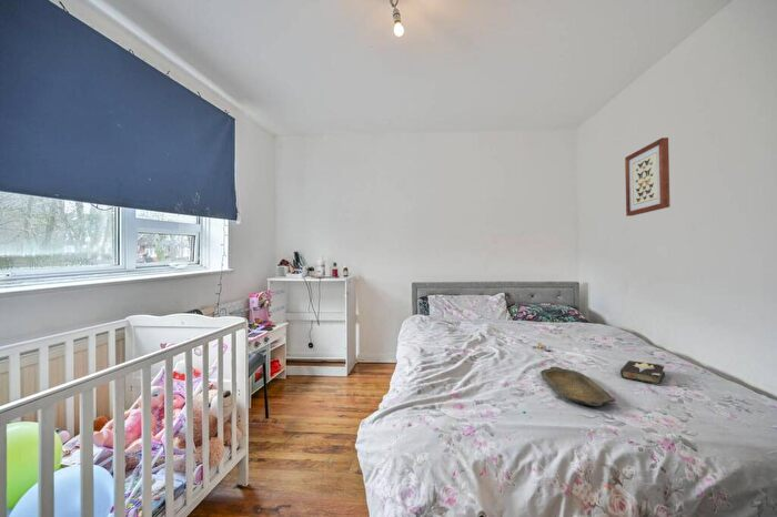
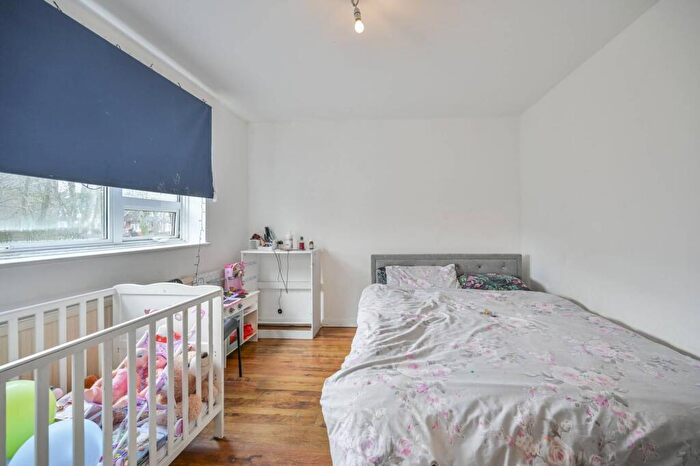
- serving tray [539,366,617,407]
- wall art [624,136,670,217]
- hardback book [619,359,666,386]
